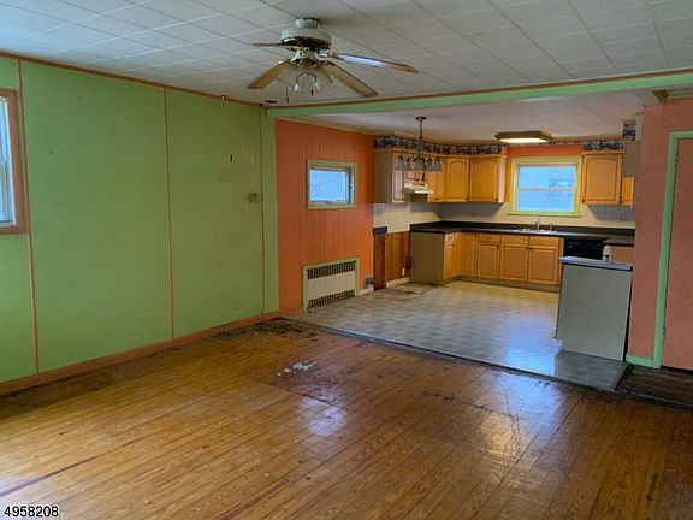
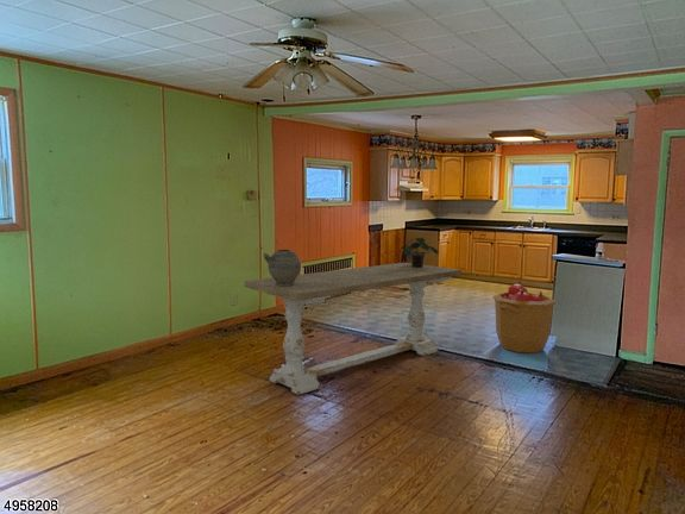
+ potted plant [400,237,440,268]
+ trash can [492,280,558,355]
+ dining table [244,262,463,396]
+ ceramic jug [263,249,302,287]
